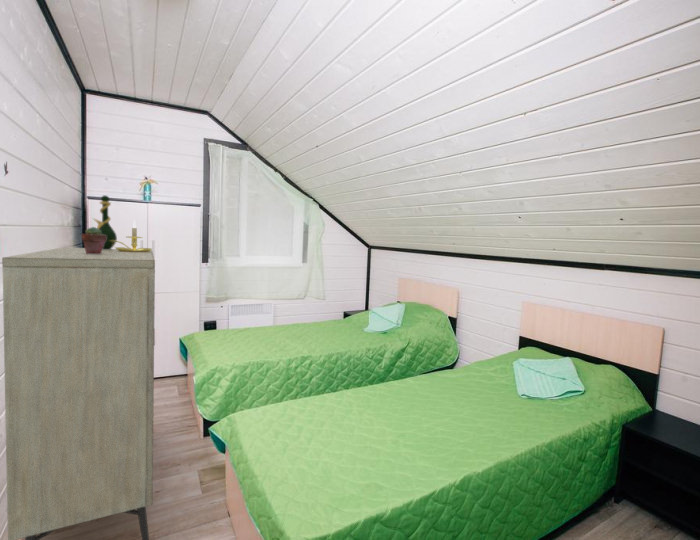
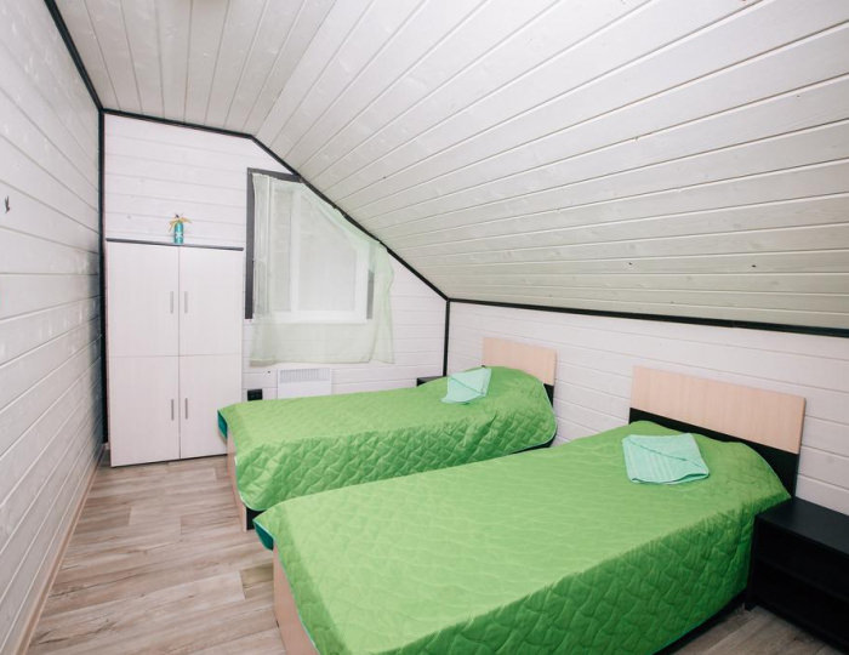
- potted succulent [81,226,107,254]
- candle holder [114,218,153,252]
- dresser [1,246,156,540]
- decorative bottle [92,194,118,250]
